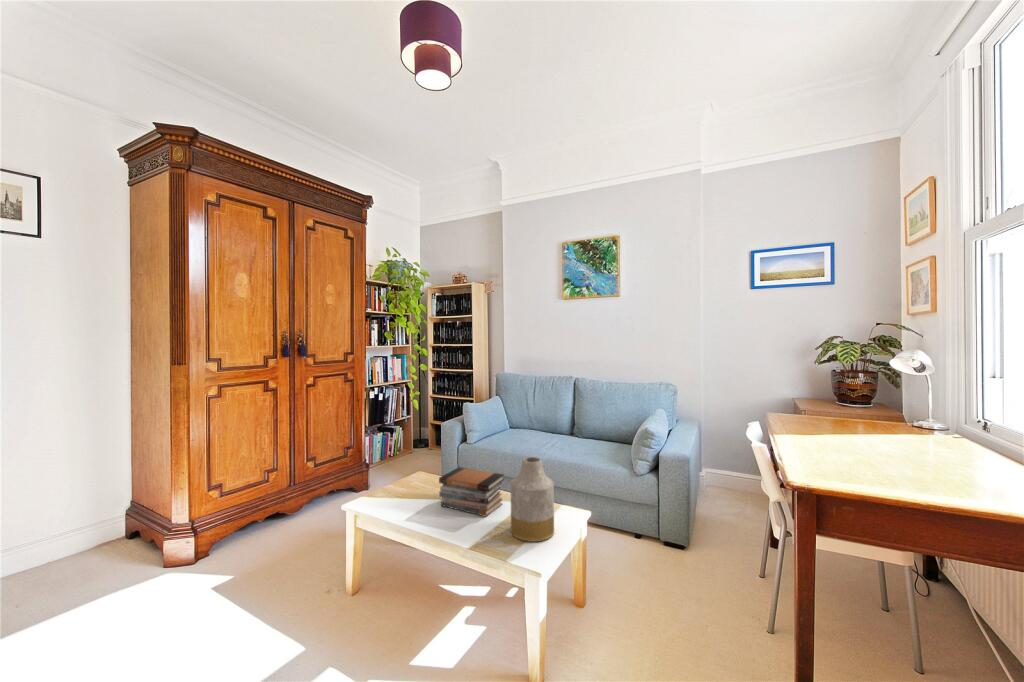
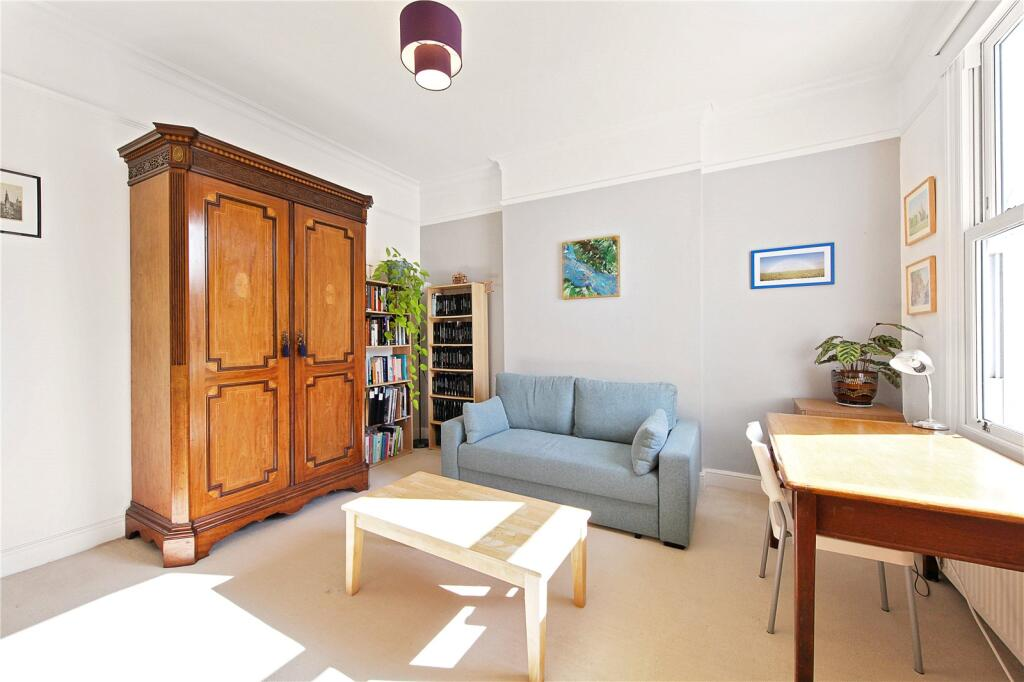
- vase [510,456,555,543]
- book stack [438,467,505,518]
